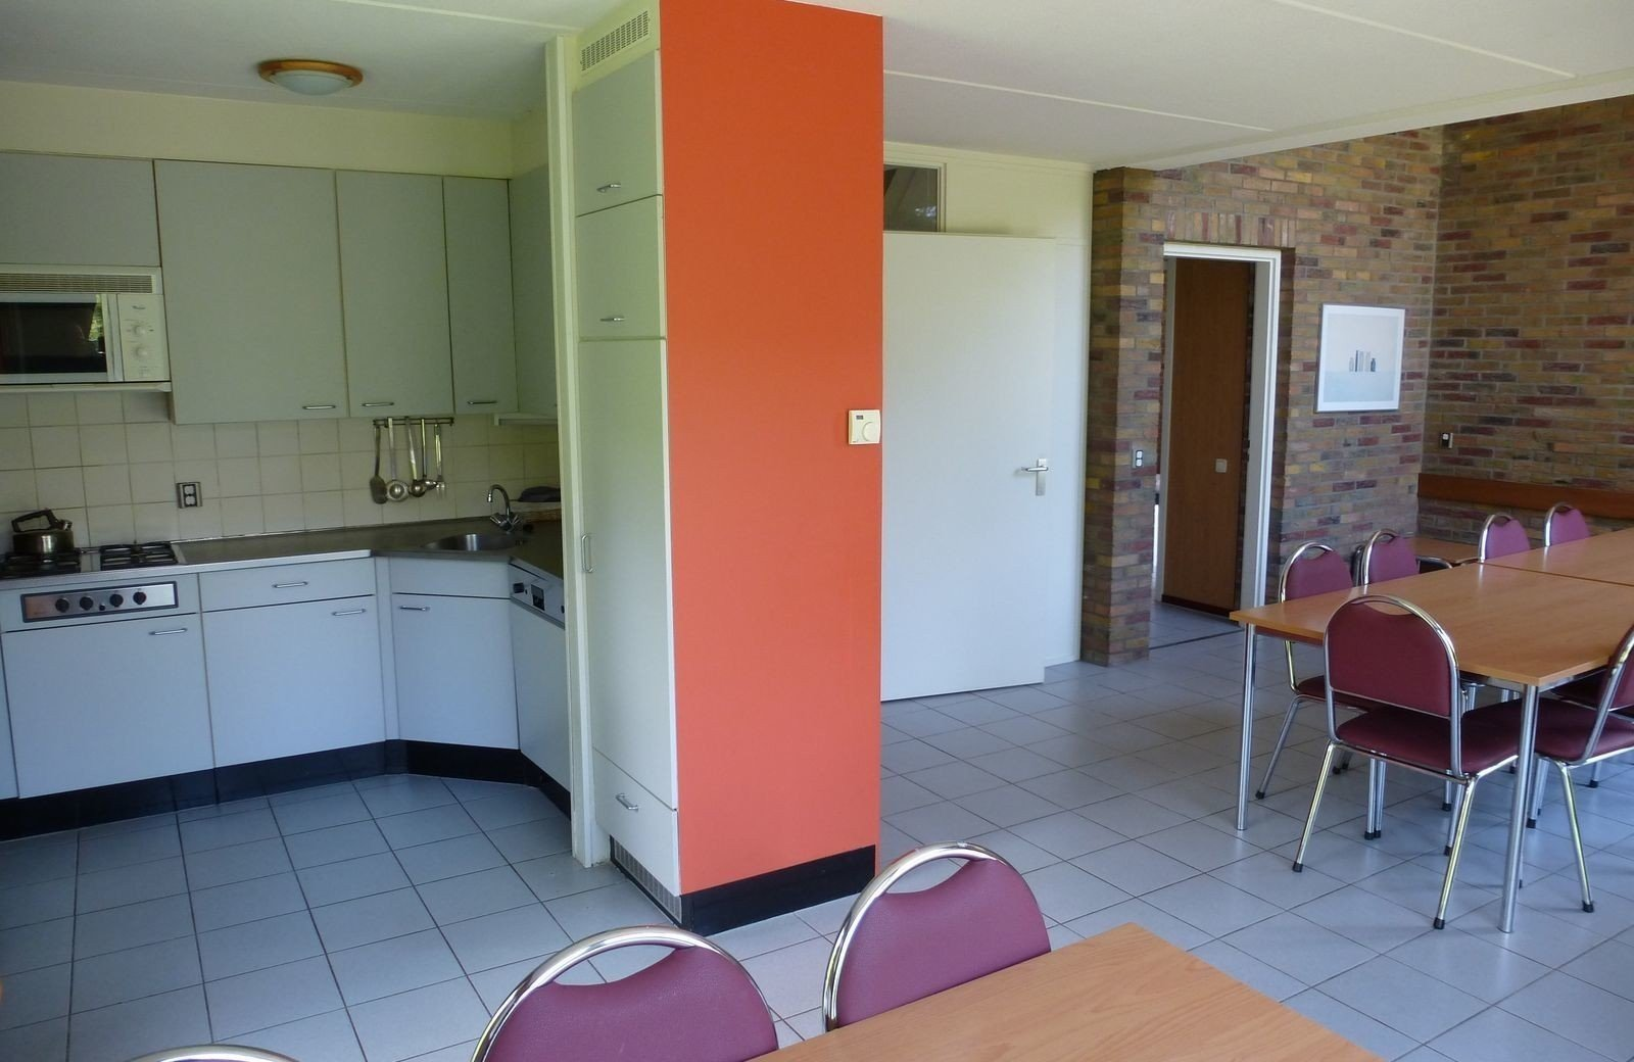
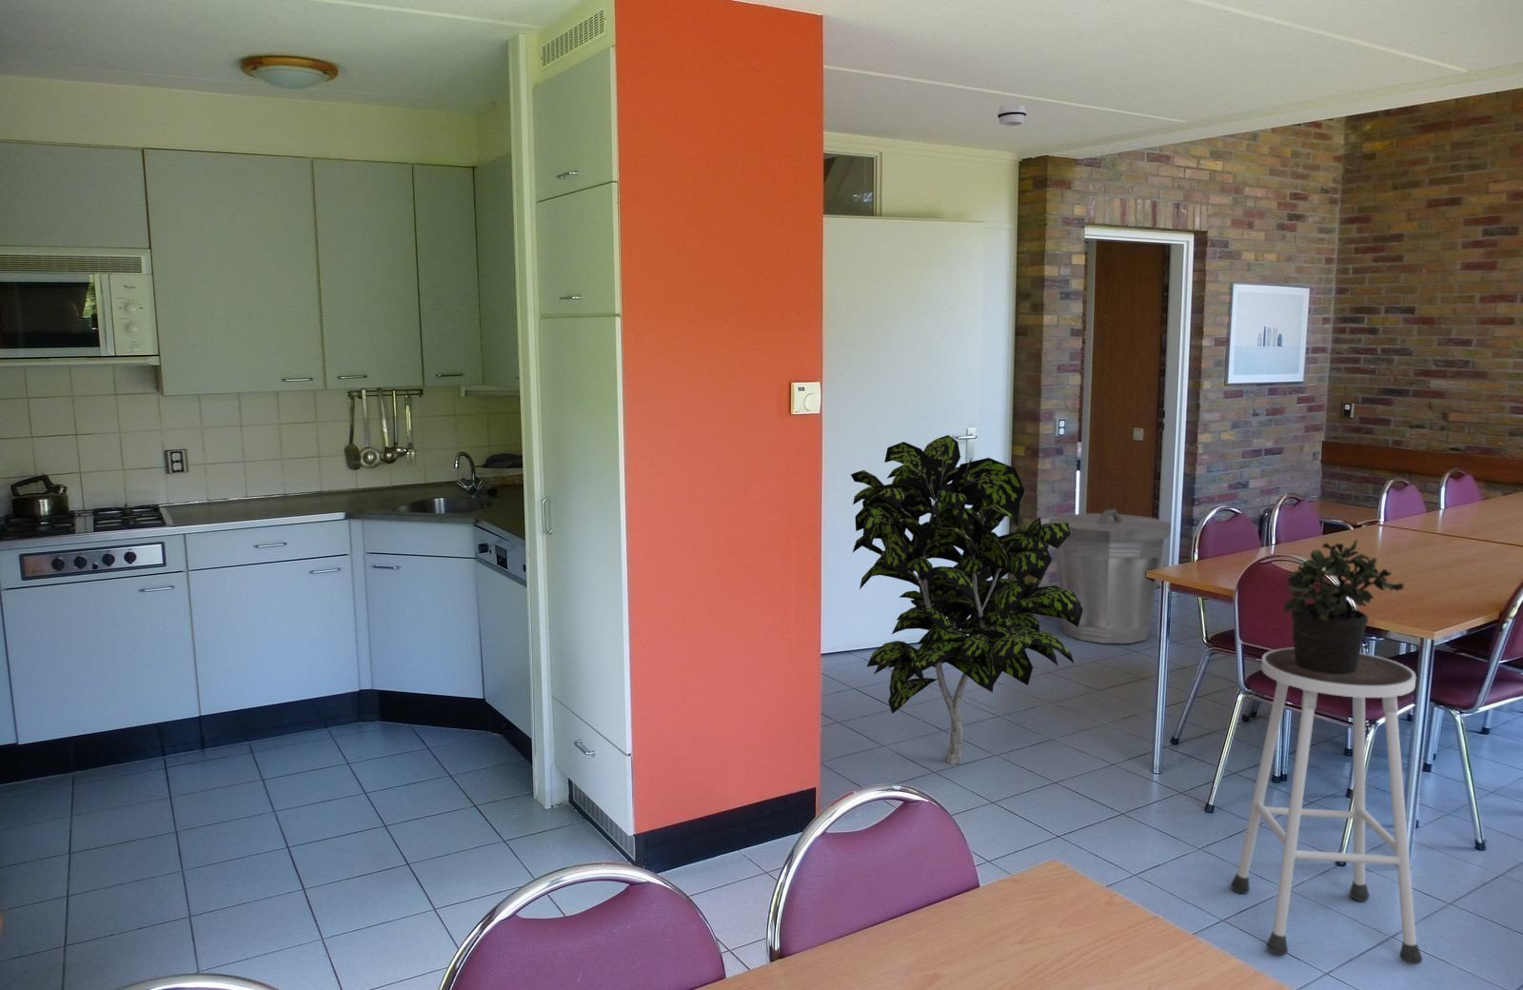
+ smoke detector [997,103,1028,127]
+ indoor plant [850,434,1083,766]
+ trash can [1048,507,1172,645]
+ stool [1230,646,1424,966]
+ potted plant [1282,538,1405,674]
